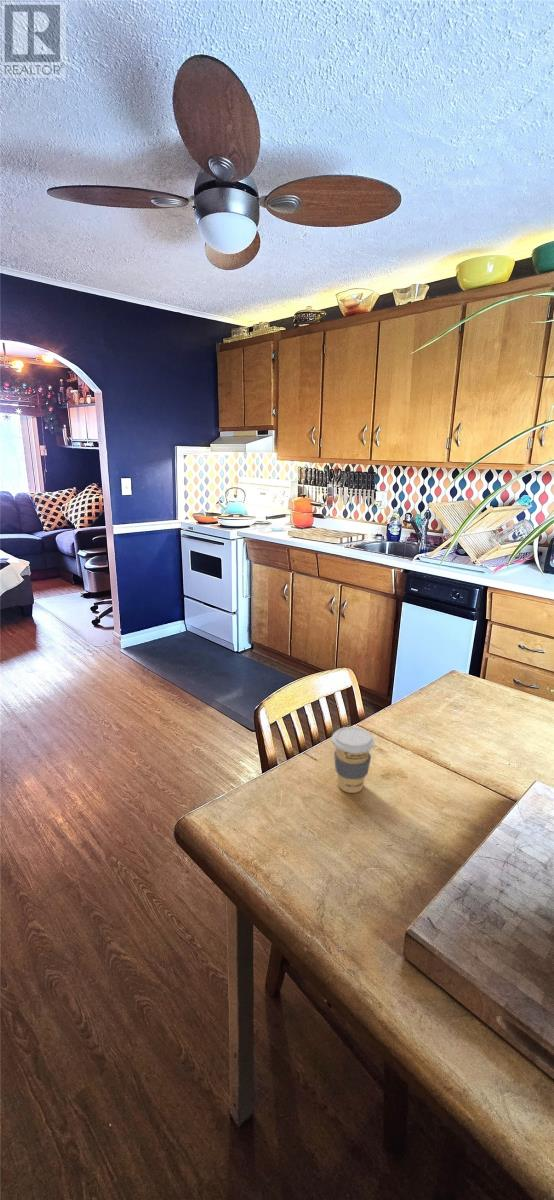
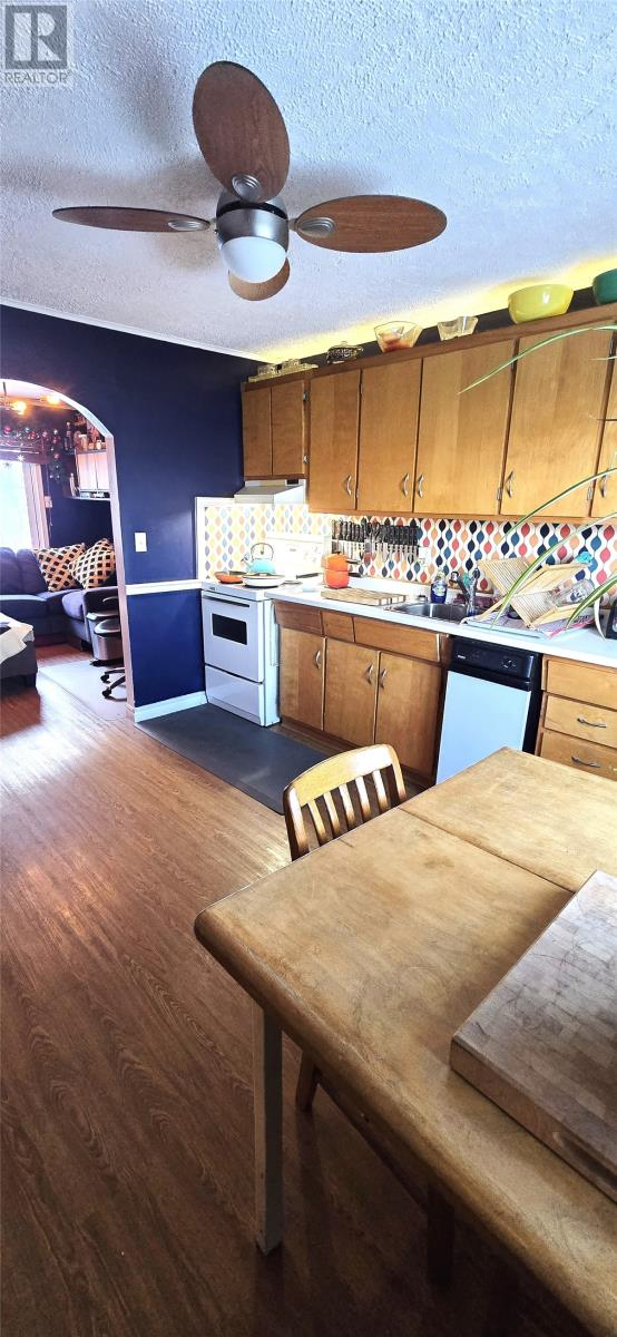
- coffee cup [331,726,376,794]
